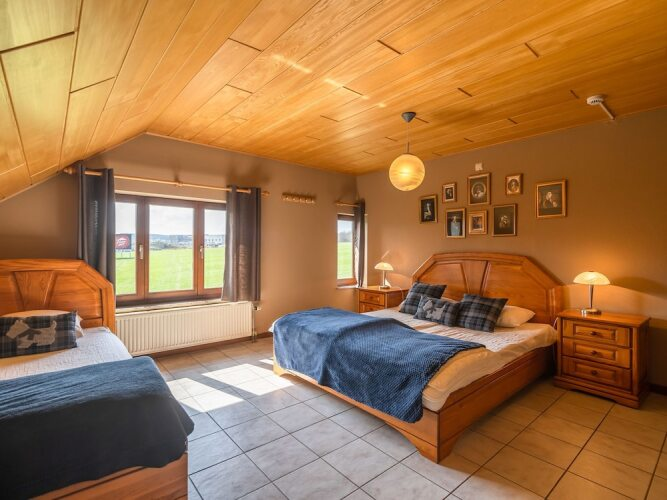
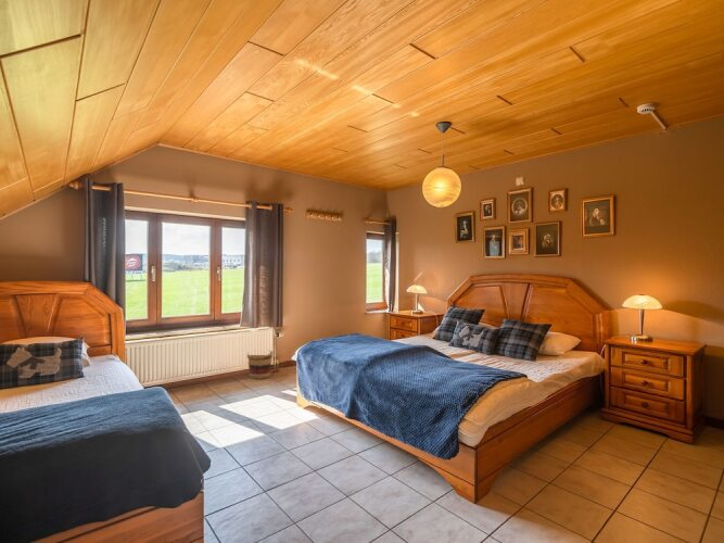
+ basket [246,350,275,380]
